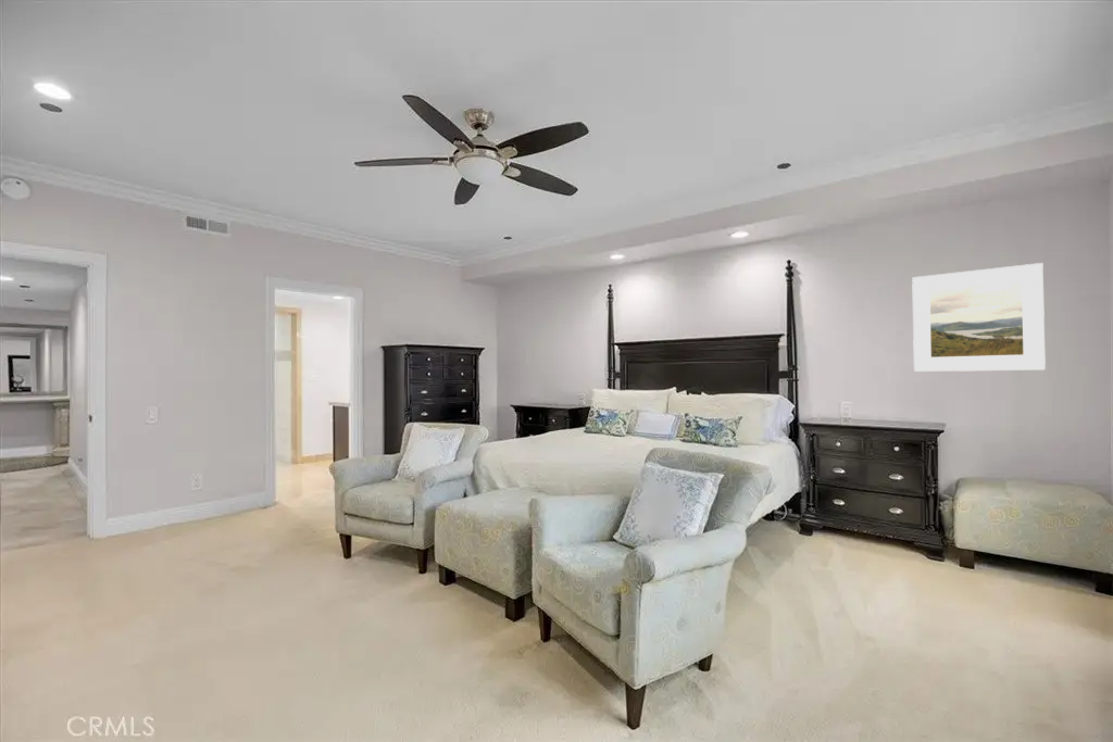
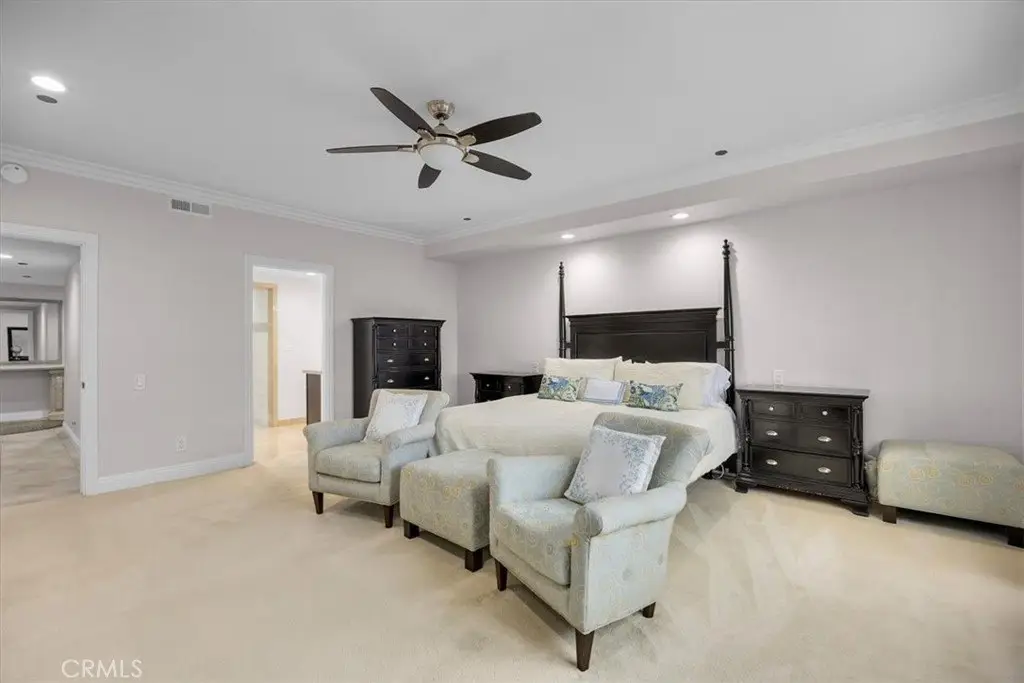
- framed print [911,262,1047,373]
